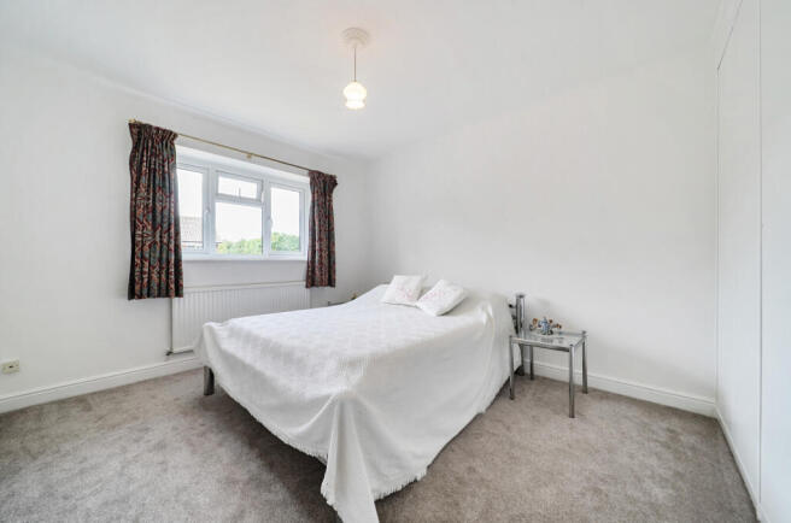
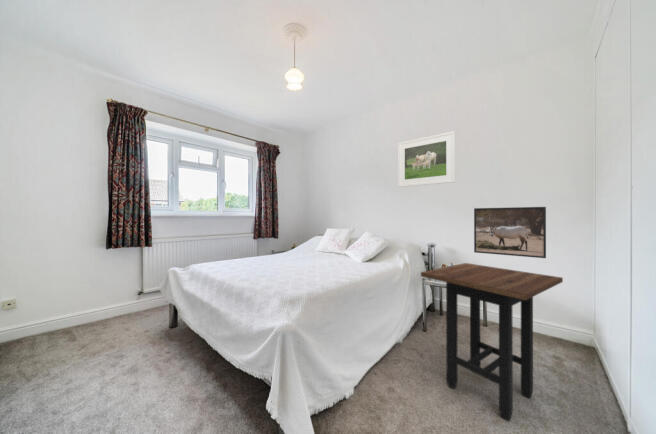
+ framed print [397,130,456,188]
+ side table [420,262,564,422]
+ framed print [473,206,547,259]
